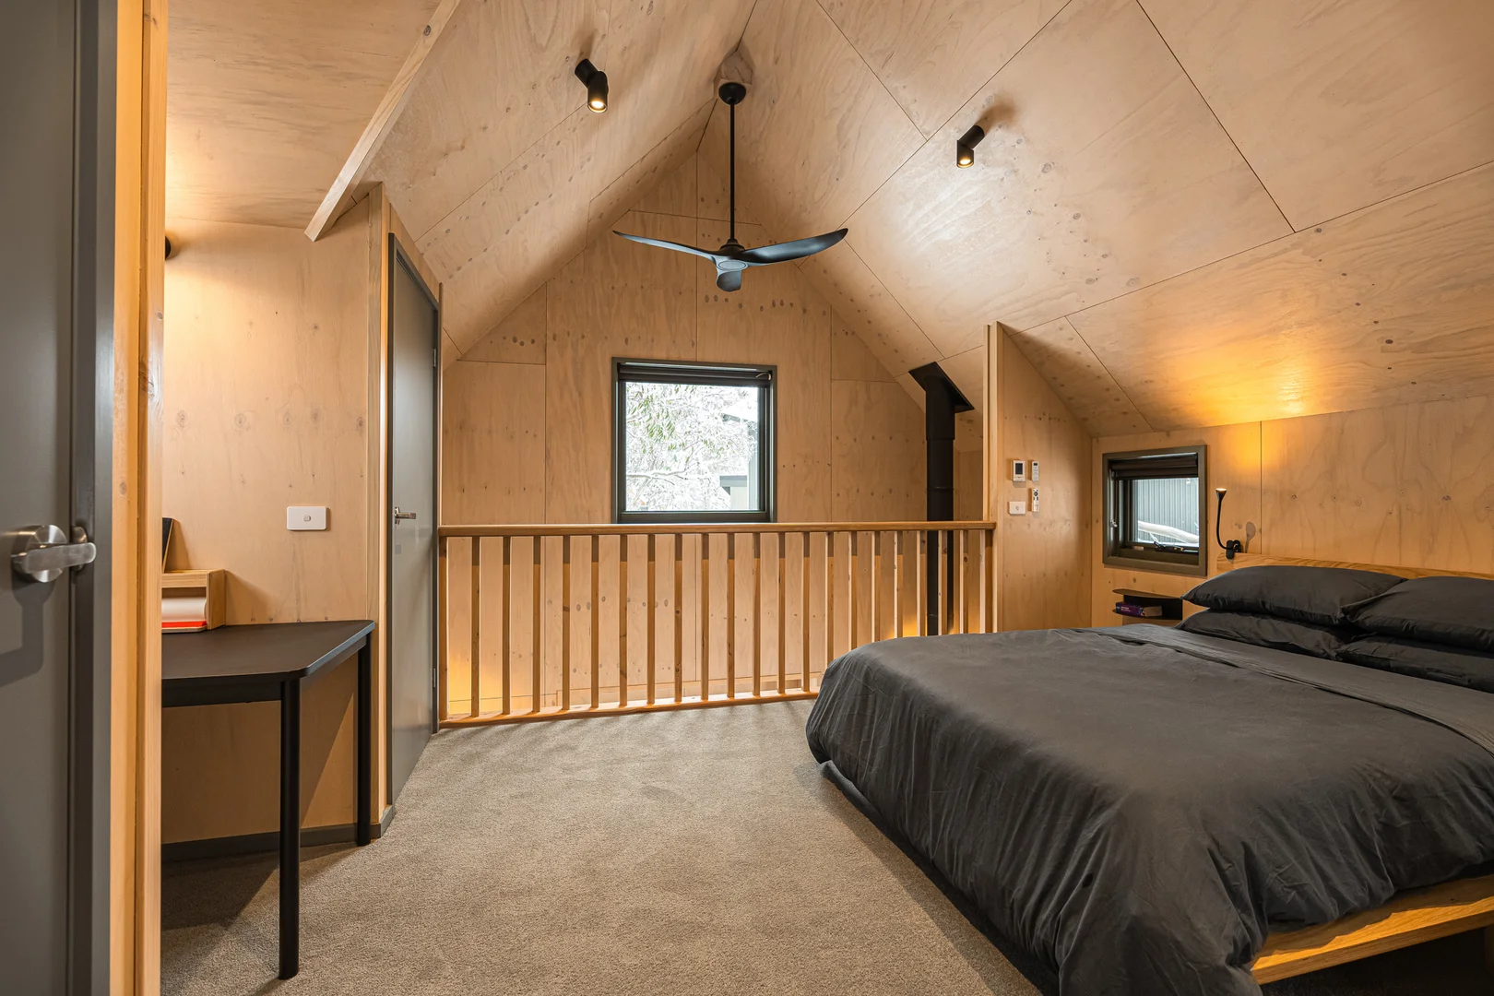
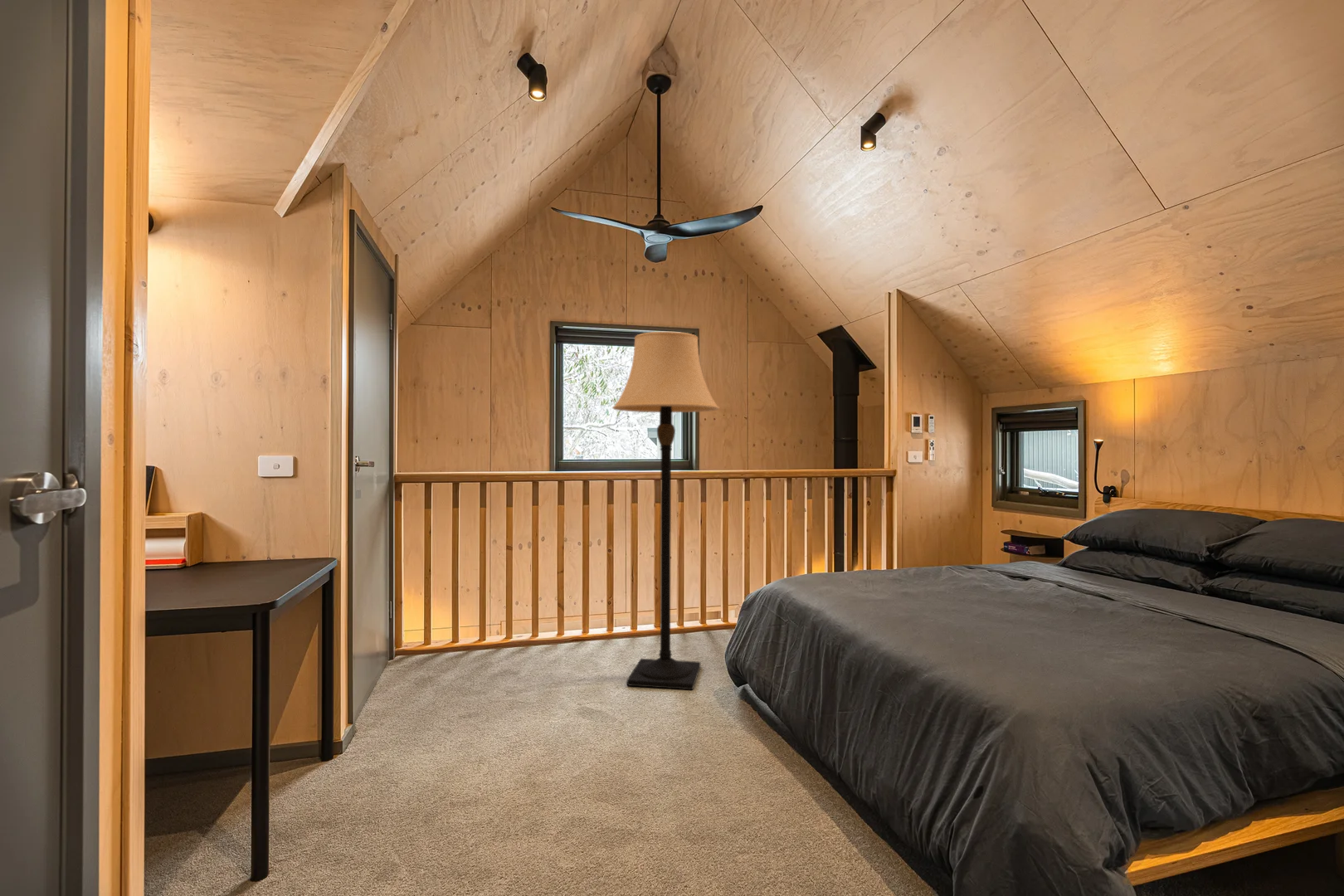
+ lamp [611,331,721,690]
